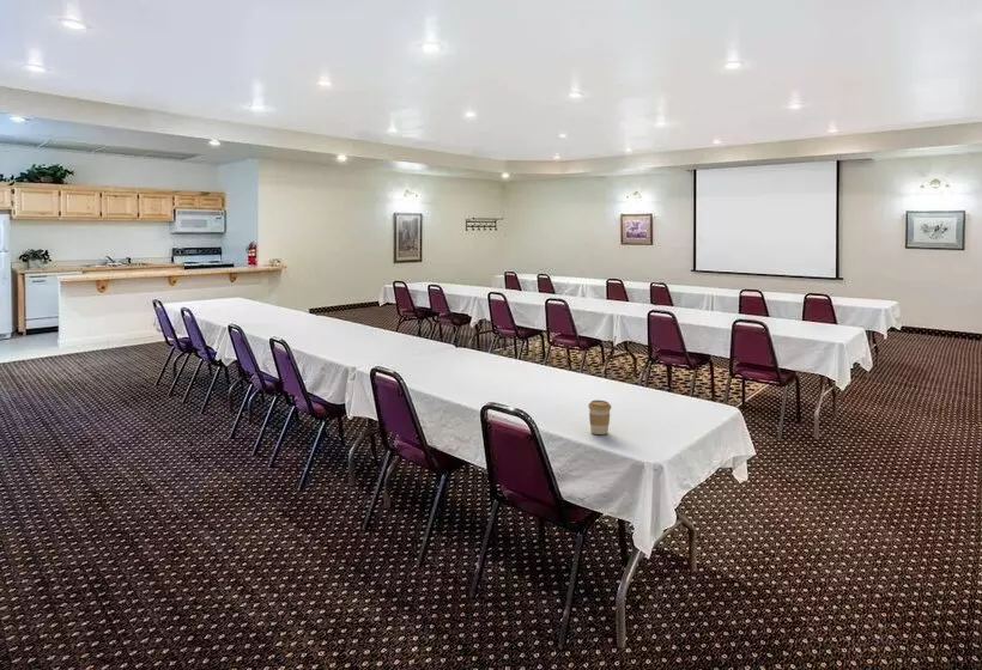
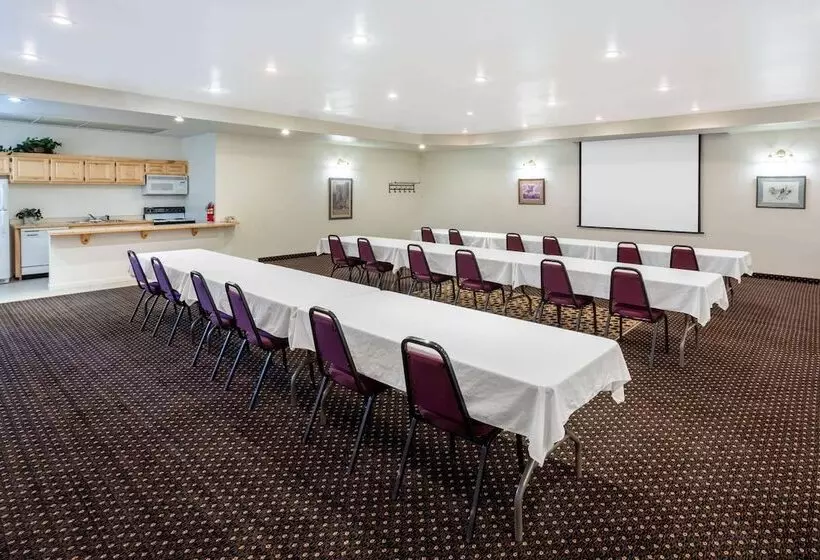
- coffee cup [587,398,612,436]
